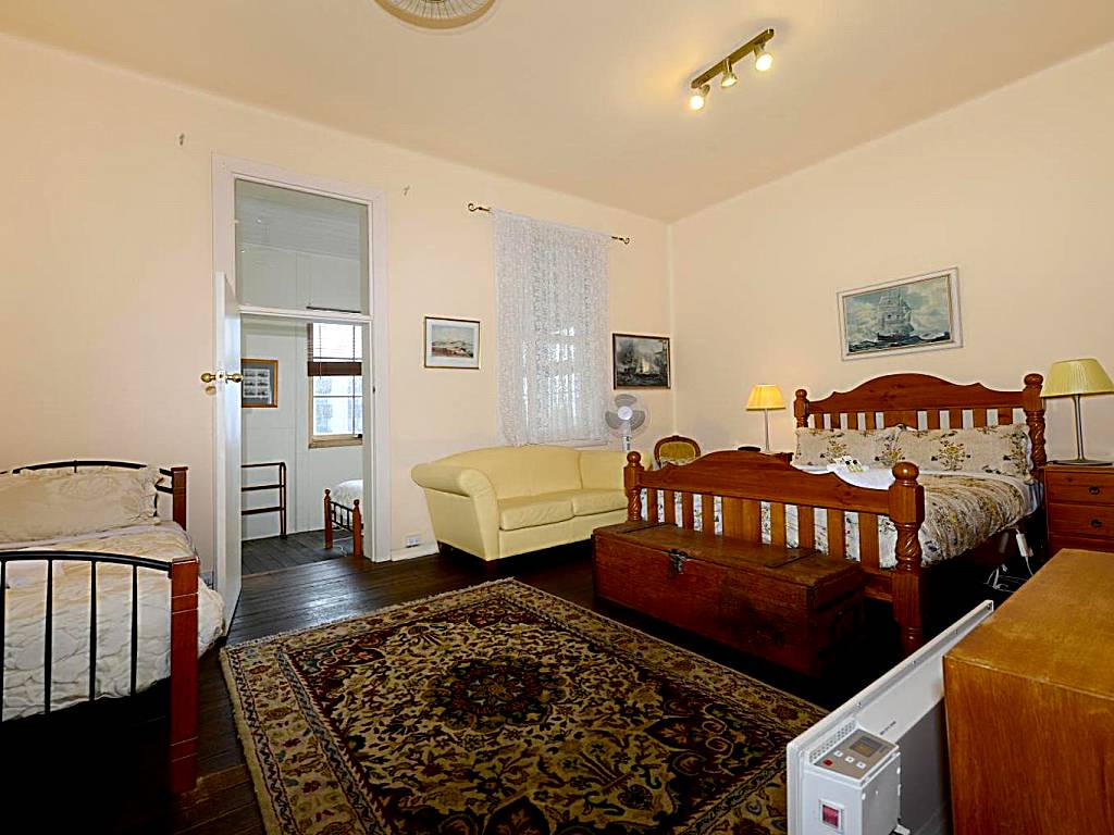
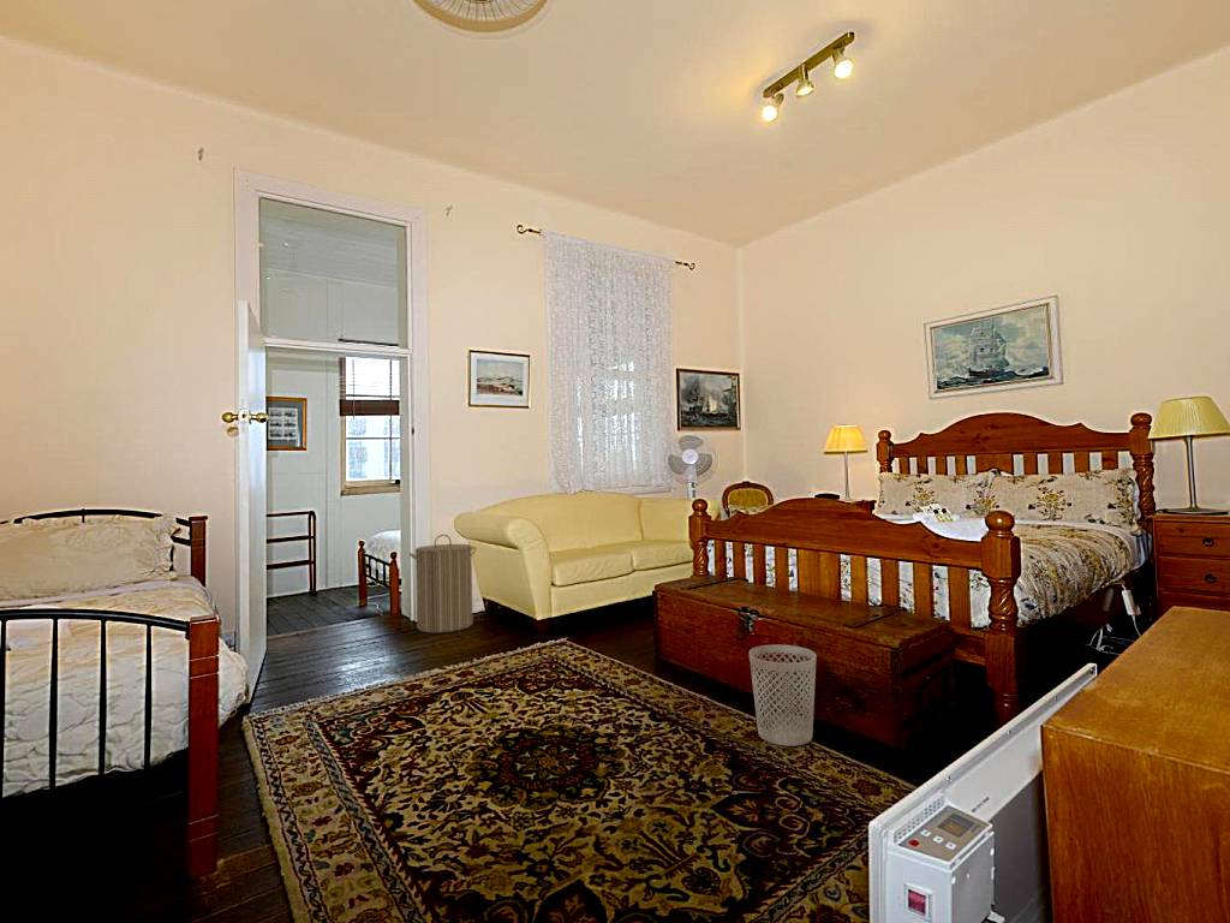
+ laundry hamper [408,534,477,635]
+ wastebasket [748,643,817,748]
